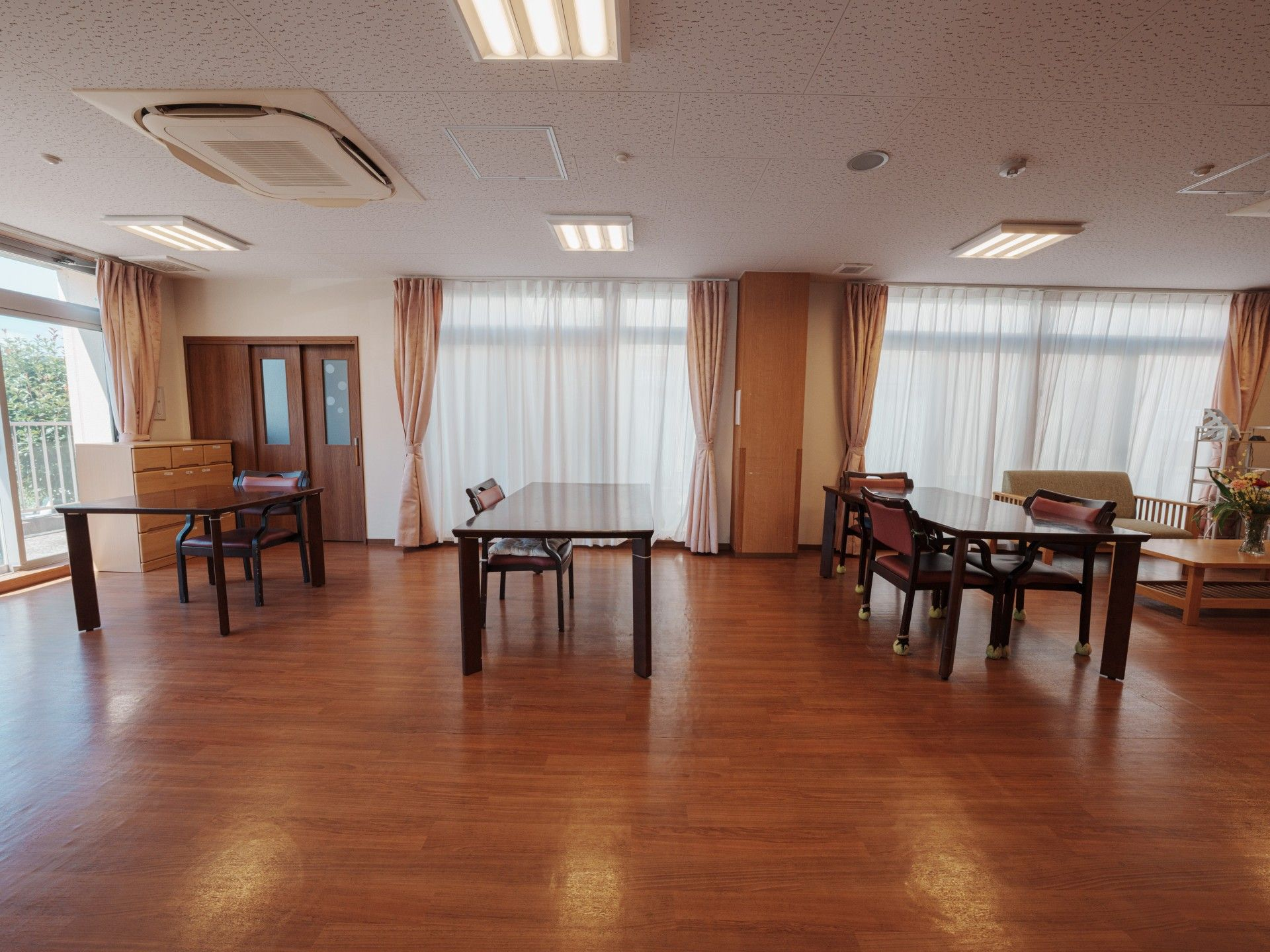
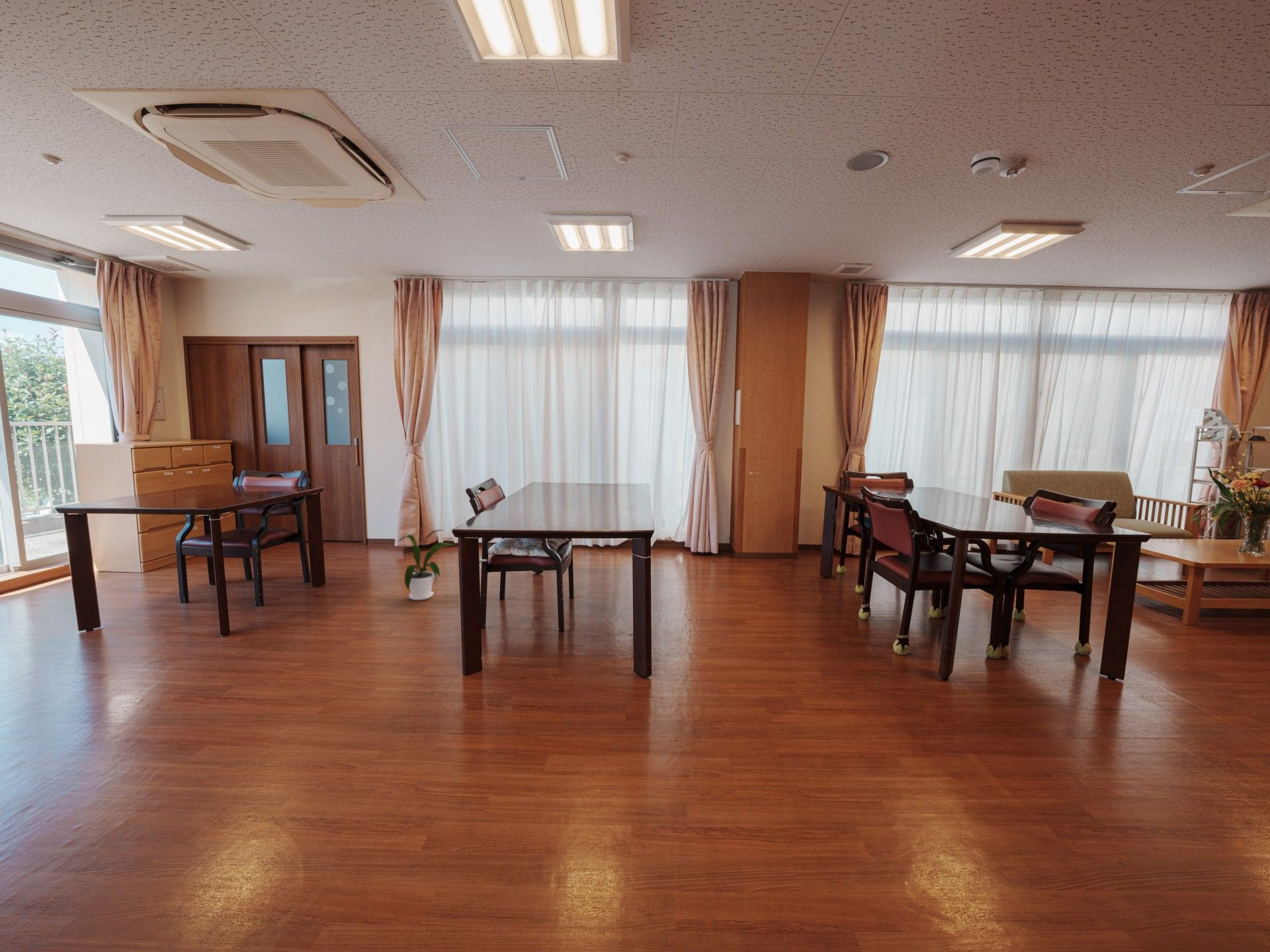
+ house plant [398,529,455,601]
+ smoke detector [970,149,1002,176]
